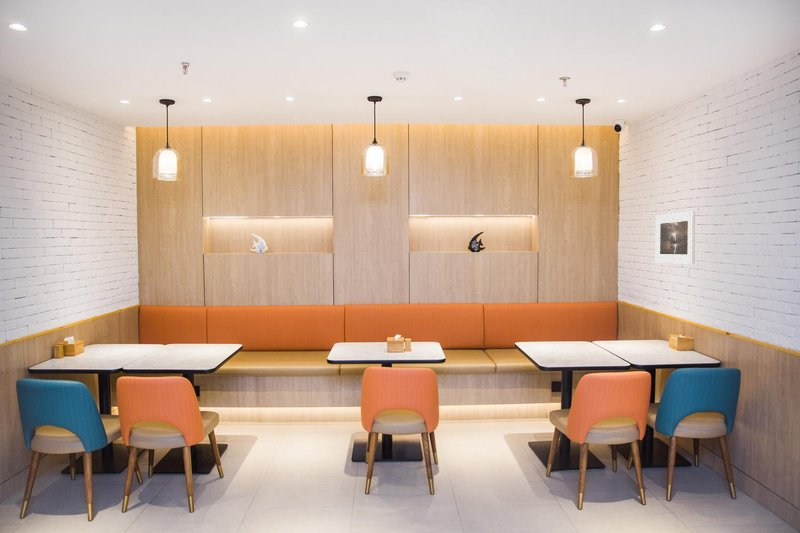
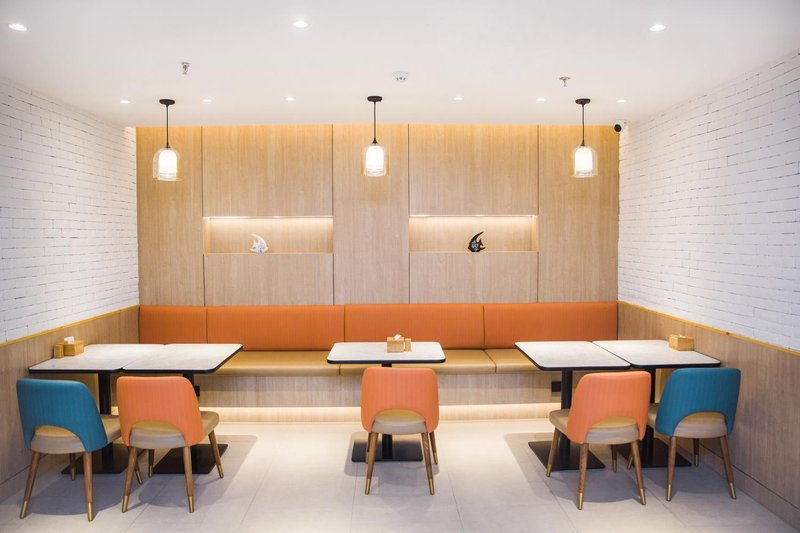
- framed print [655,210,696,265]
